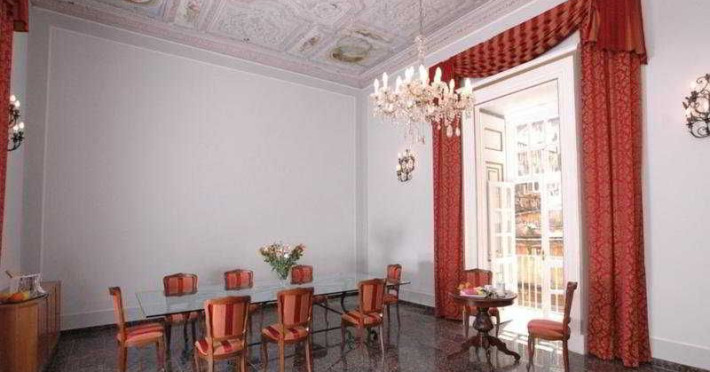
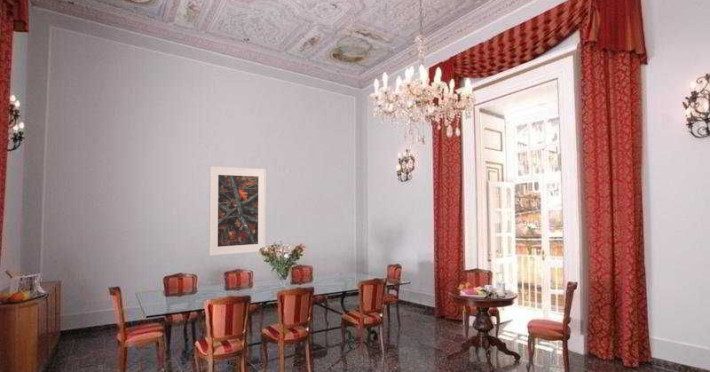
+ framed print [208,165,267,257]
